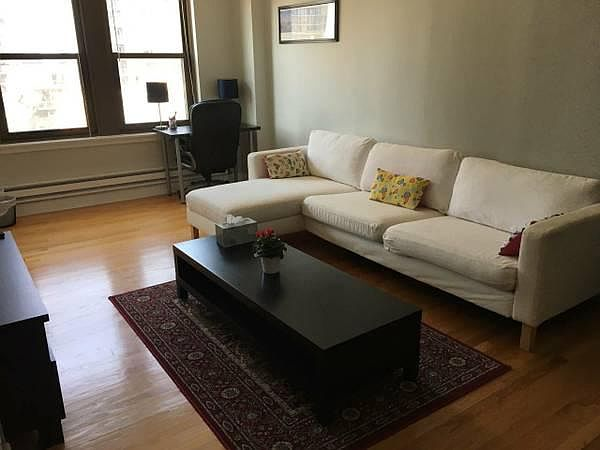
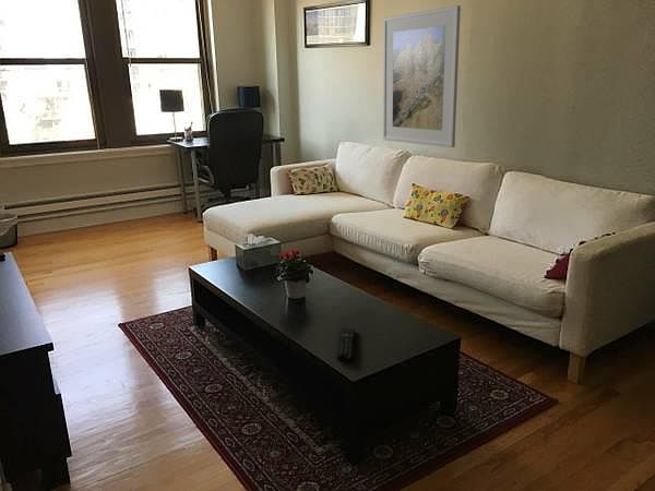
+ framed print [382,4,462,148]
+ remote control [336,327,356,363]
